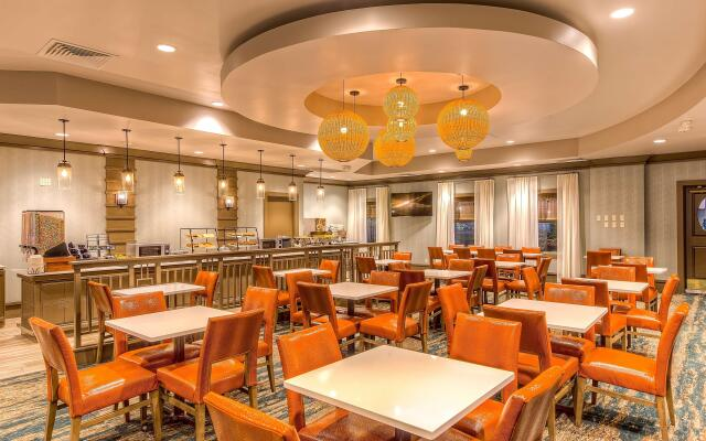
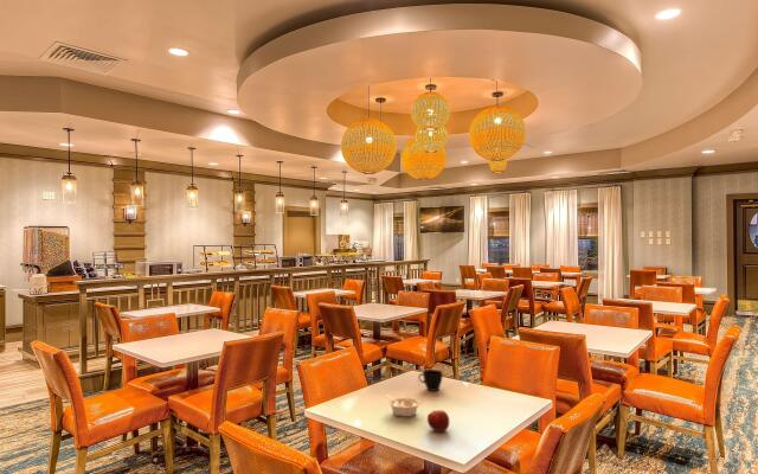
+ cup [417,369,444,392]
+ fruit [426,409,450,433]
+ legume [386,395,422,418]
